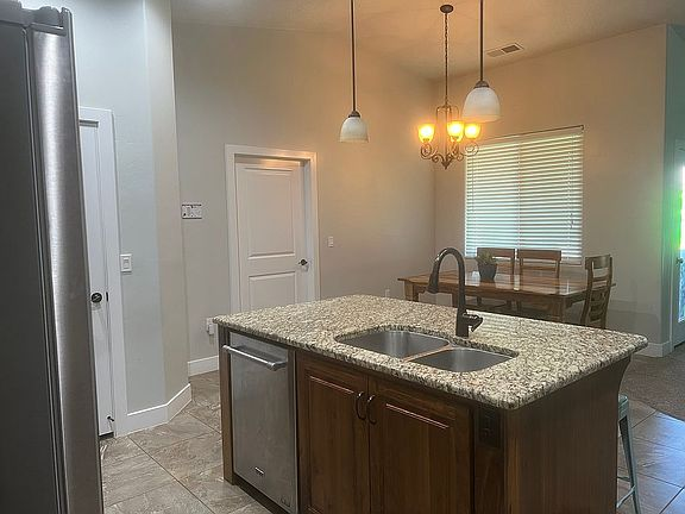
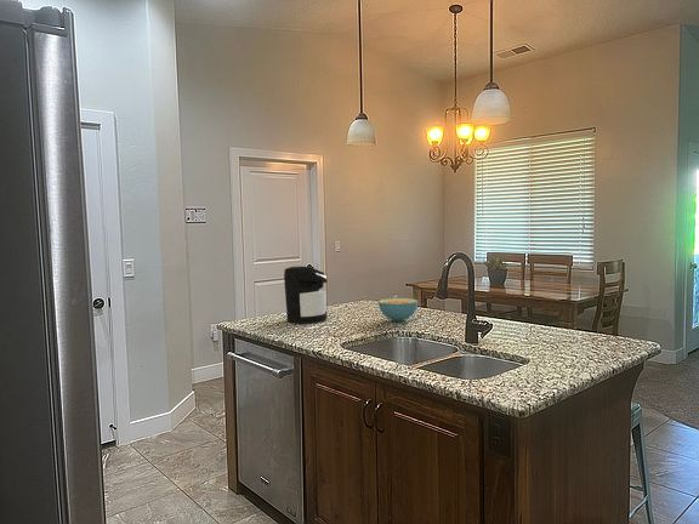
+ cereal bowl [377,297,420,323]
+ coffee maker [283,266,329,325]
